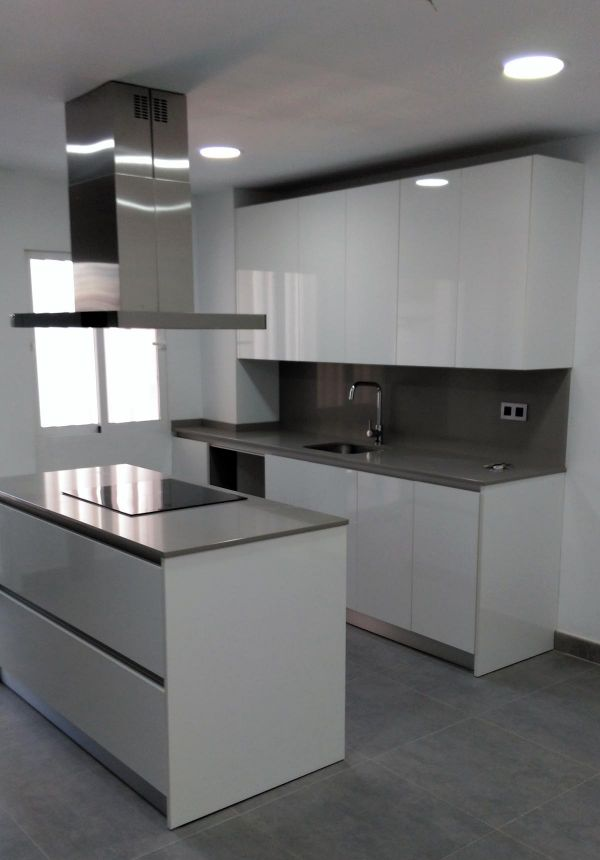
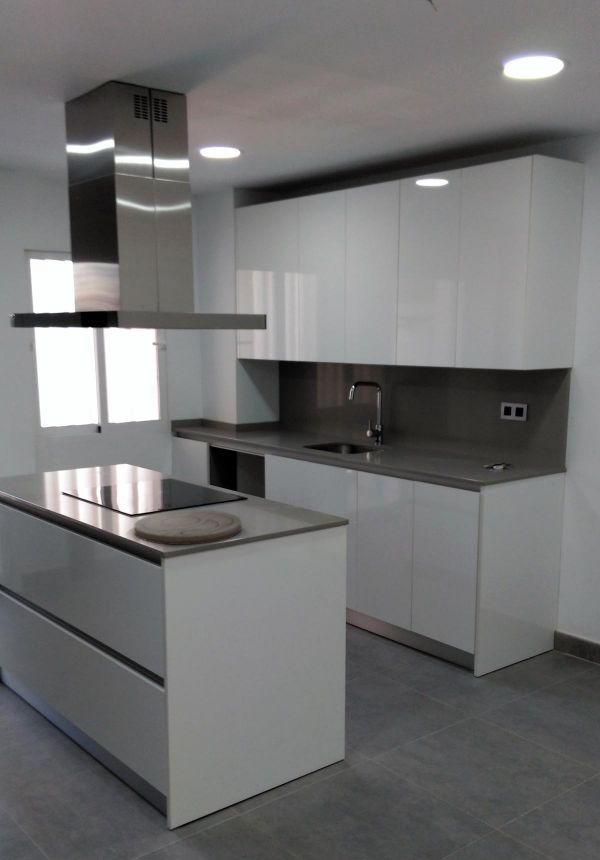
+ cutting board [134,509,242,546]
